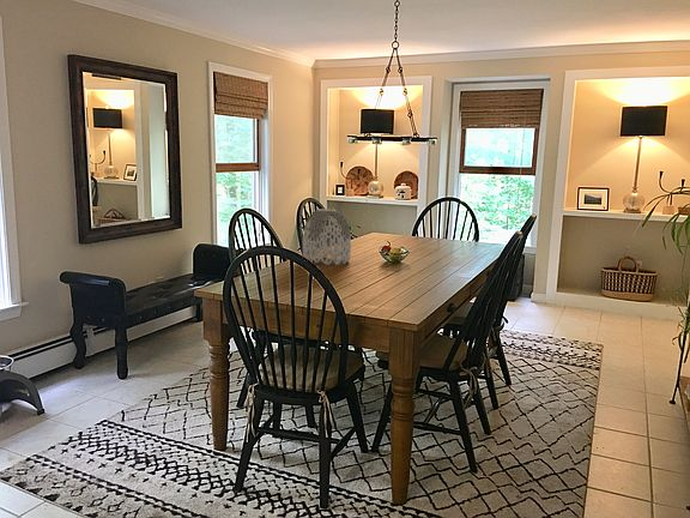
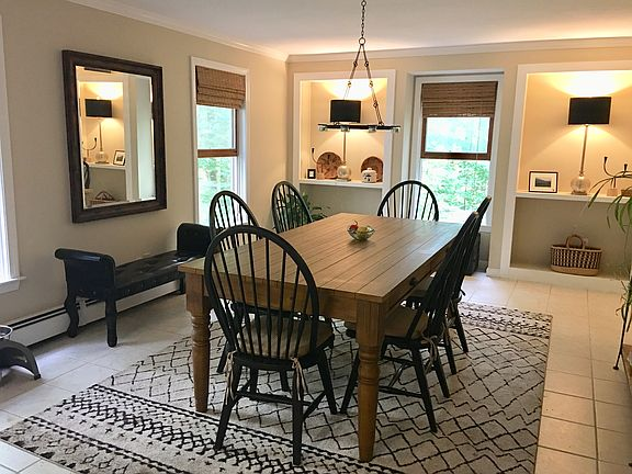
- vase [302,207,352,266]
